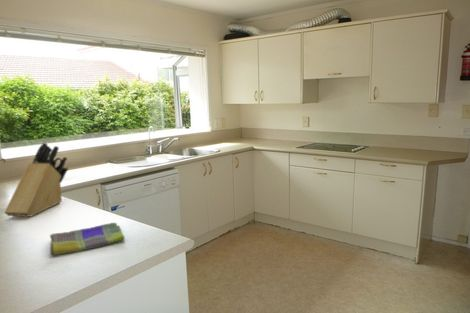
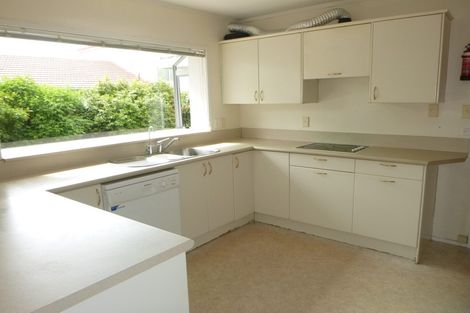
- knife block [3,142,69,218]
- dish towel [49,222,126,257]
